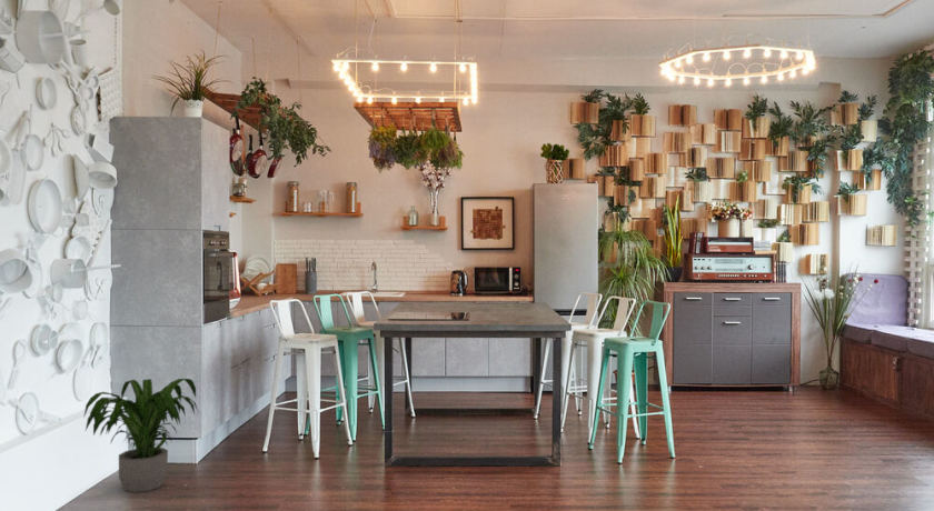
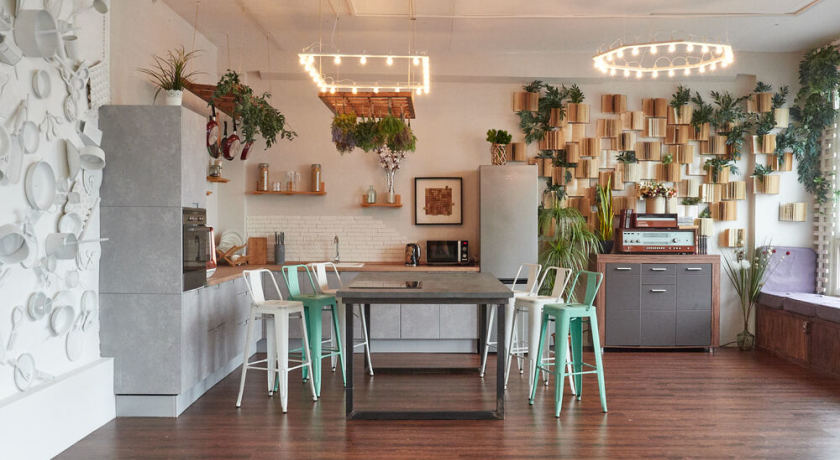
- potted plant [82,378,200,493]
